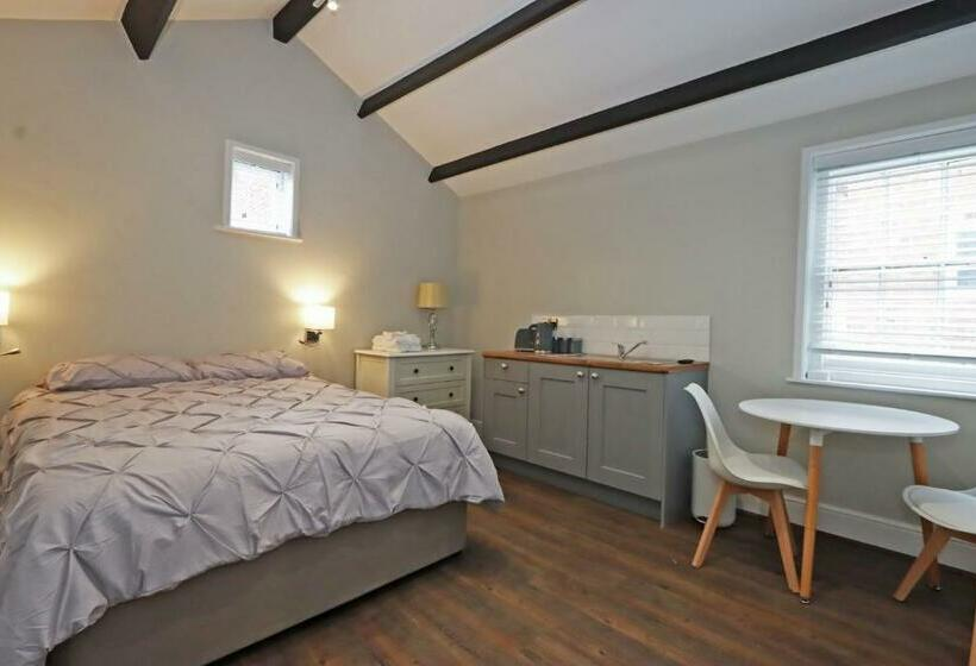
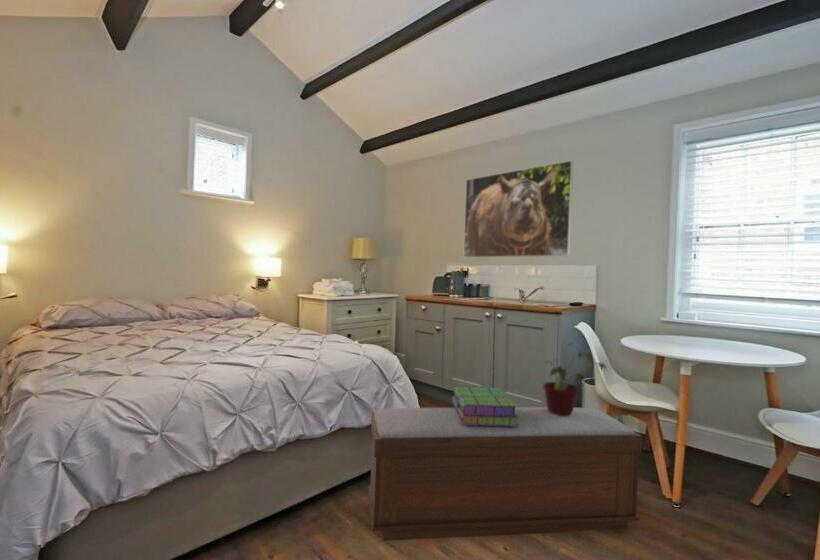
+ stack of books [451,386,520,426]
+ bench [368,406,643,542]
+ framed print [462,159,574,259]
+ potted plant [542,341,610,416]
